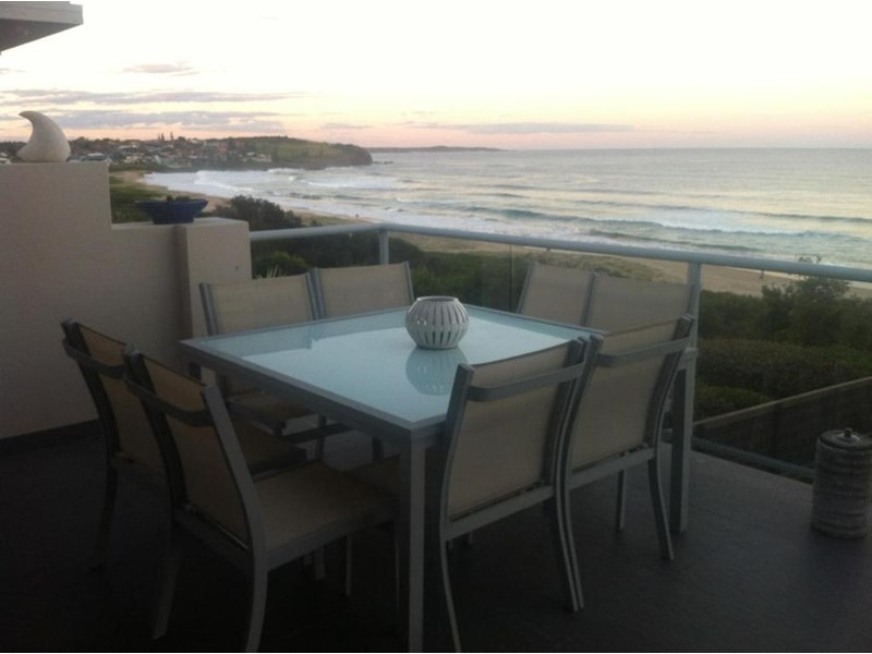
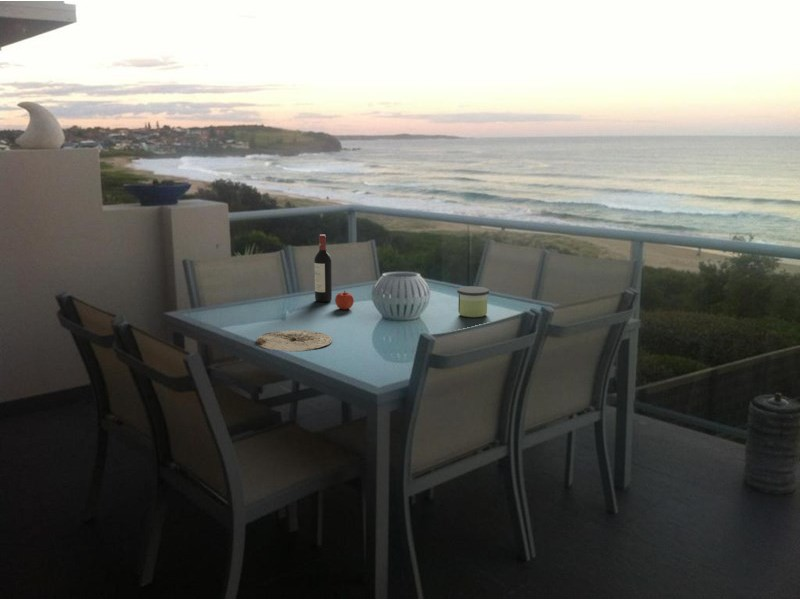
+ wine bottle [313,234,333,303]
+ candle [456,285,490,318]
+ plate [256,329,333,352]
+ apple [334,290,355,311]
